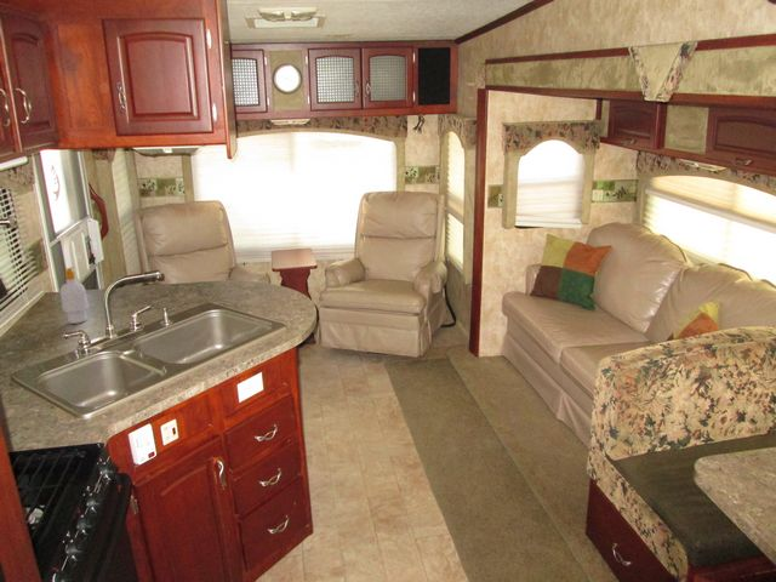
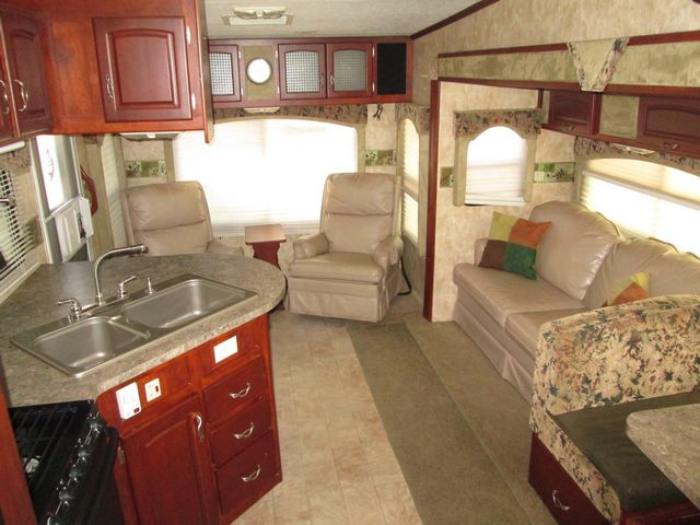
- soap bottle [58,266,90,325]
